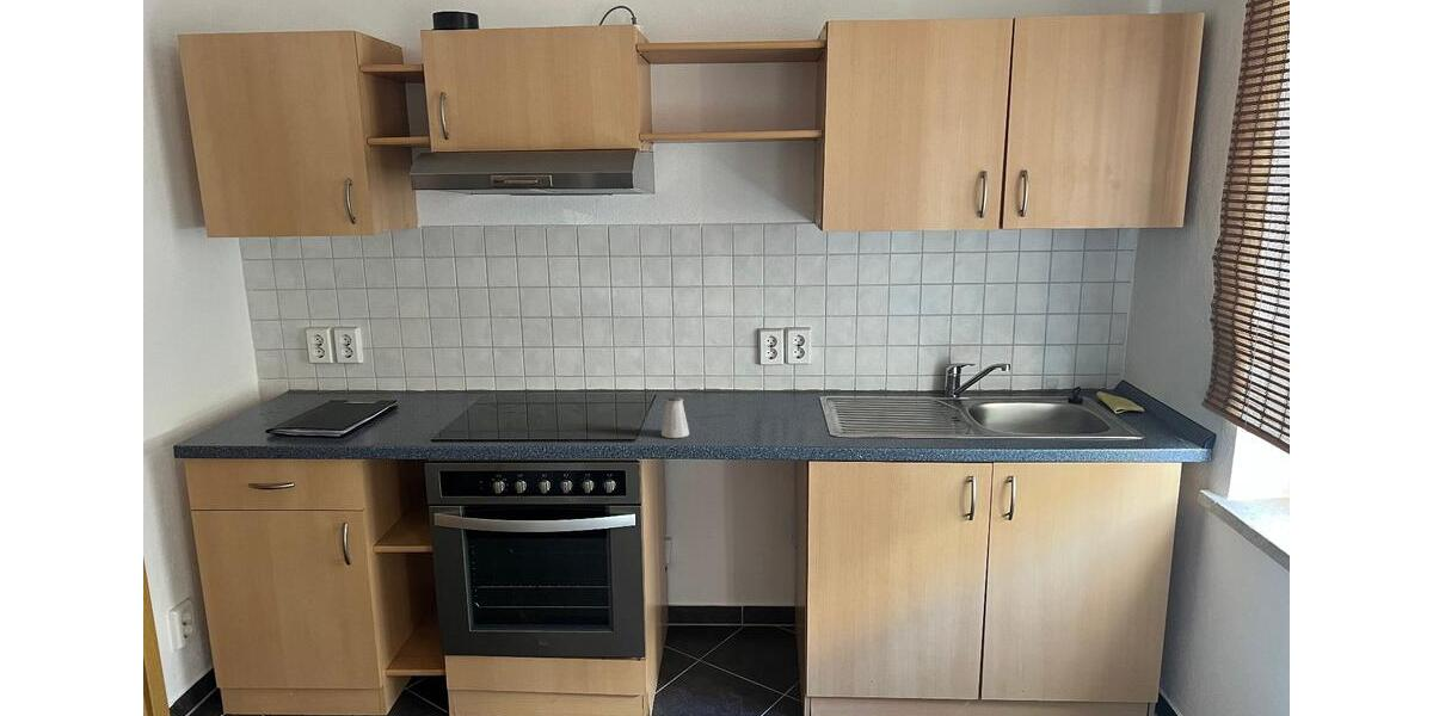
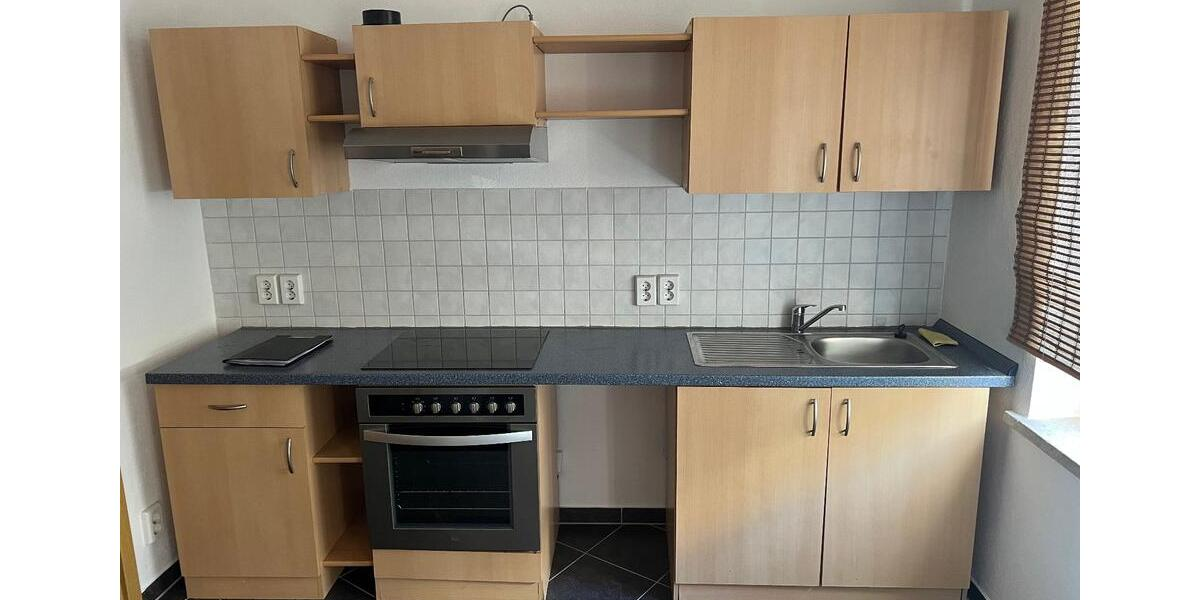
- saltshaker [660,395,690,439]
